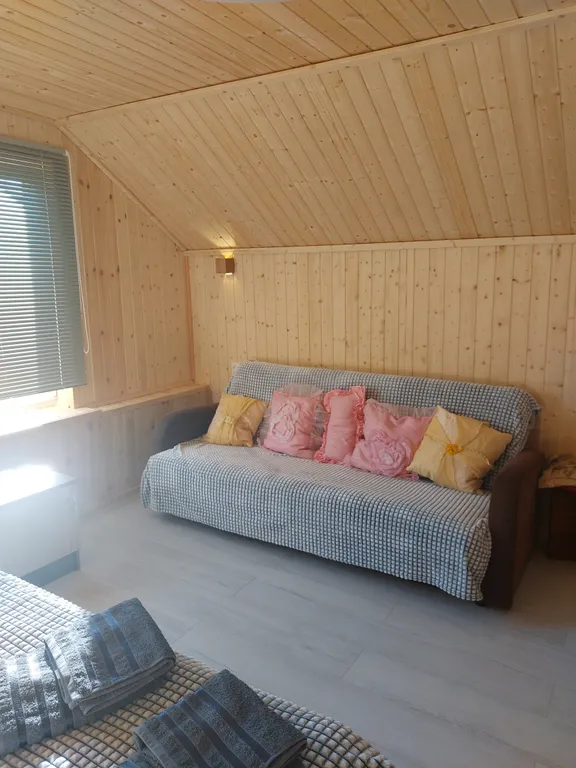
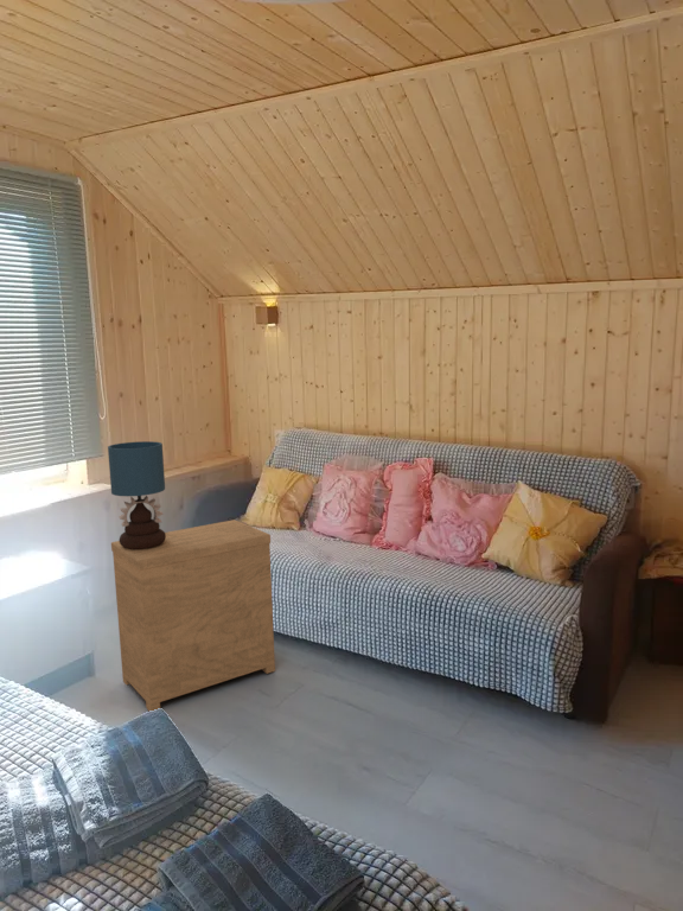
+ side table [110,518,276,712]
+ table lamp [107,440,166,549]
